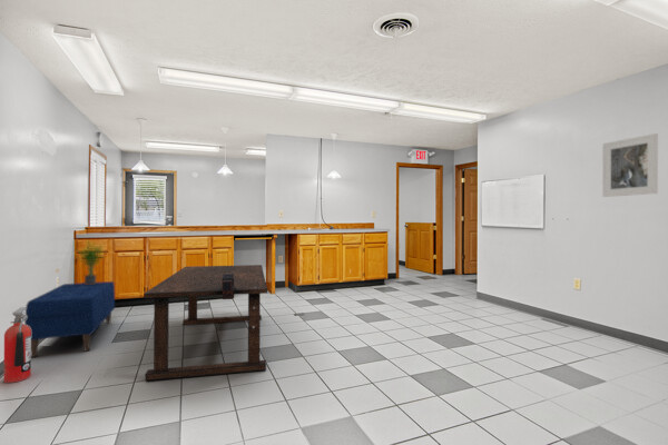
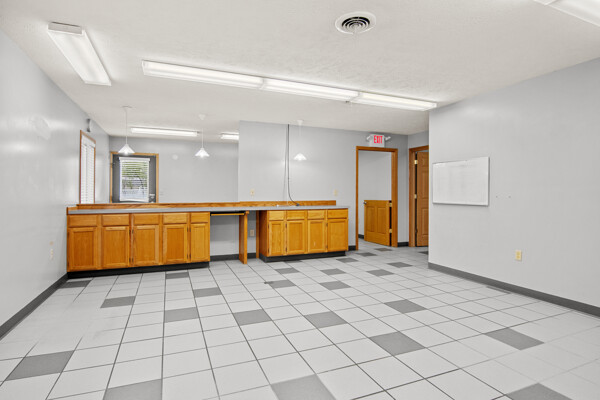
- potted plant [75,239,106,285]
- bench [23,280,116,358]
- fire extinguisher [2,306,32,384]
- dining table [143,264,268,382]
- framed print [601,132,659,198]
